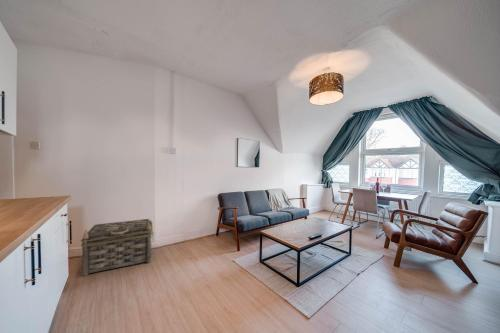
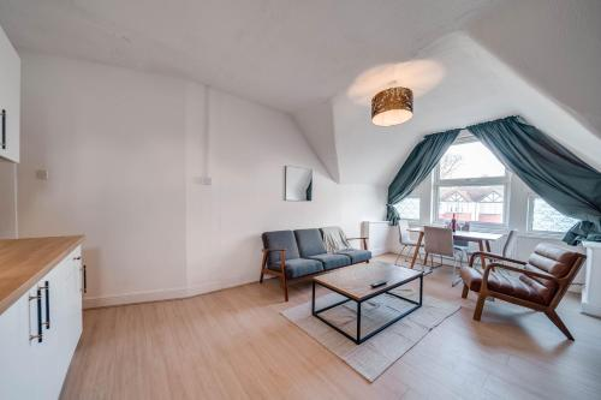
- basket [79,218,155,277]
